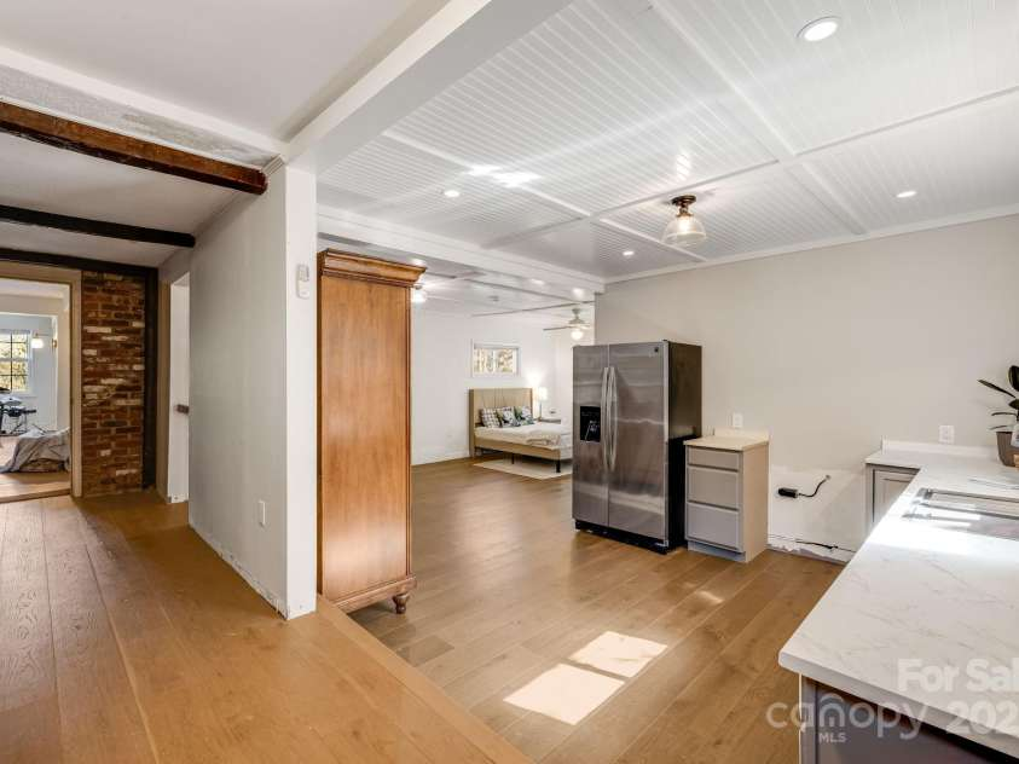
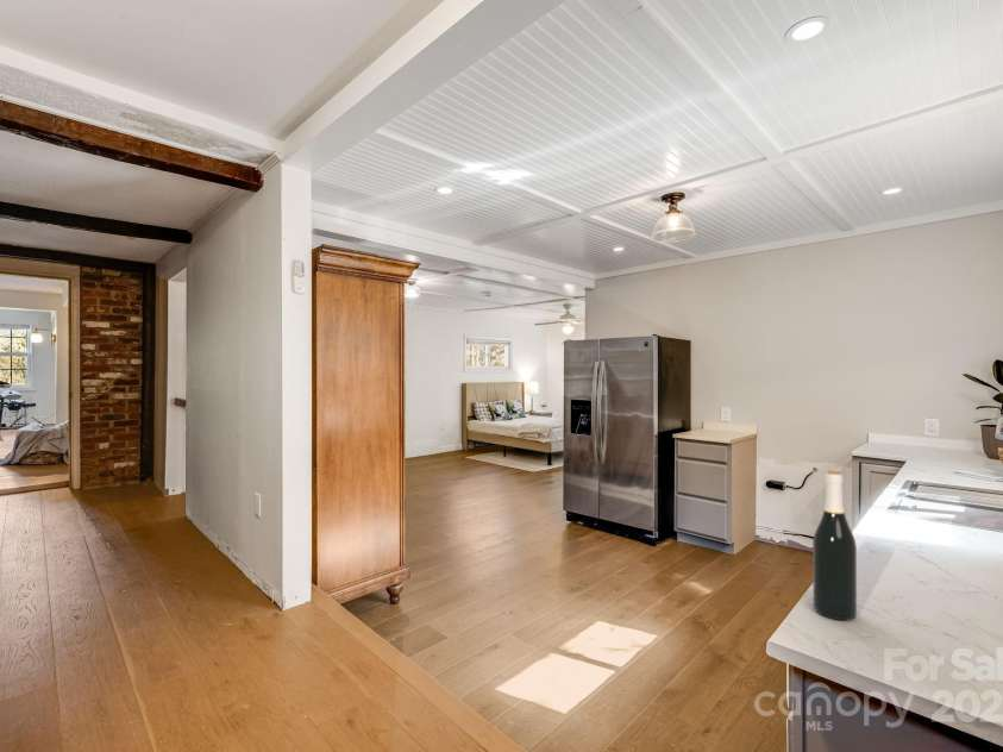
+ wine bottle [811,470,858,621]
